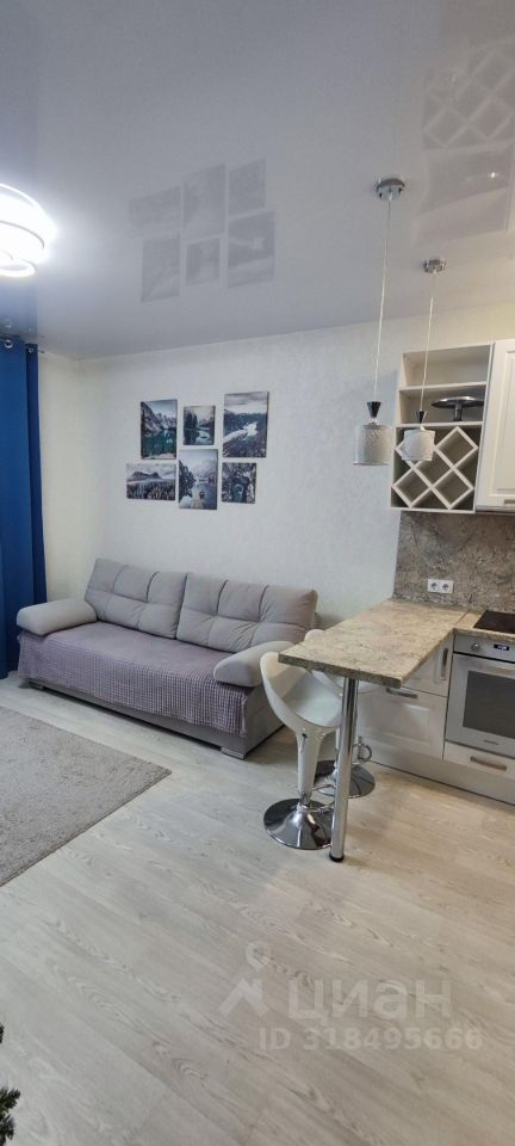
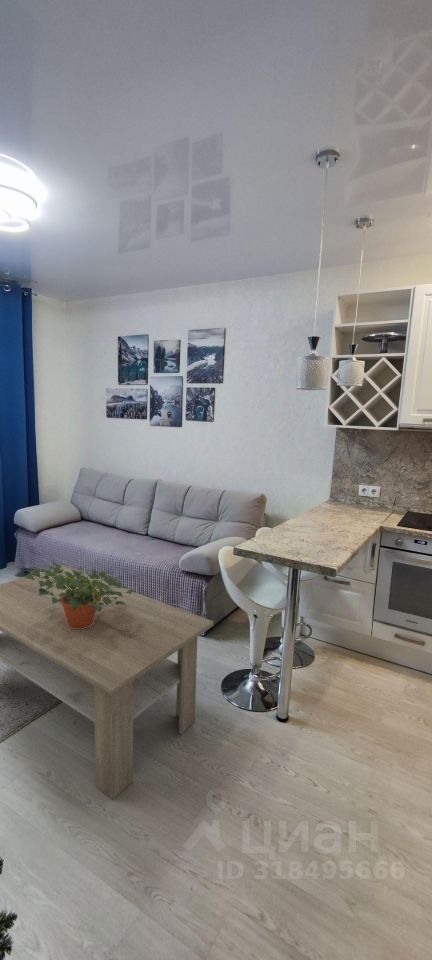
+ coffee table [0,564,214,801]
+ potted plant [24,561,137,629]
